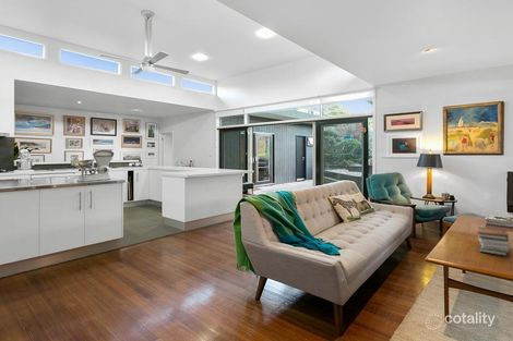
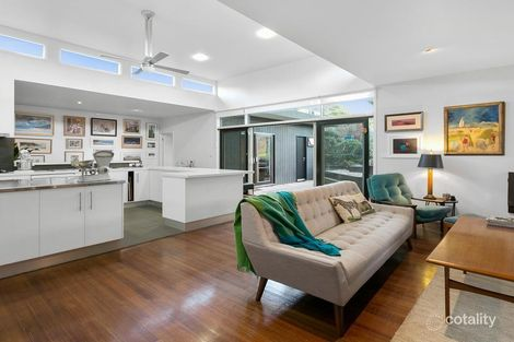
- book stack [476,227,512,257]
